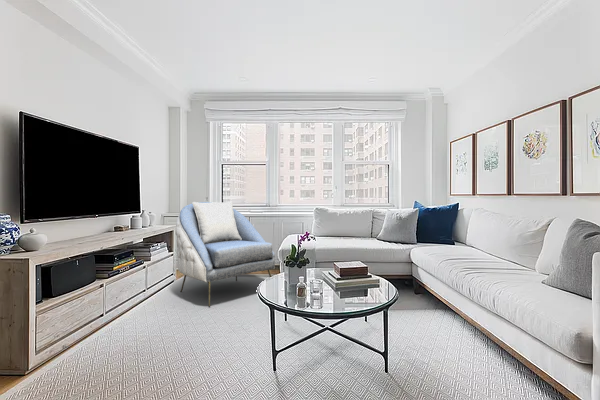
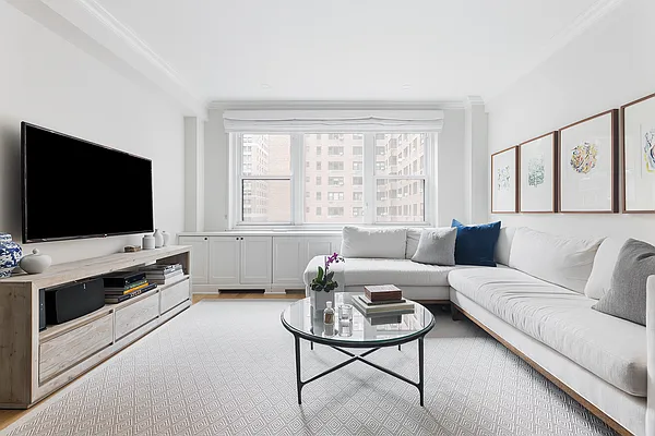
- armchair [175,200,276,308]
